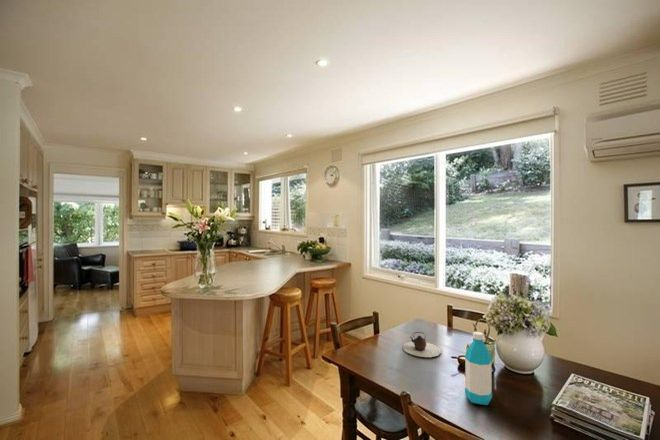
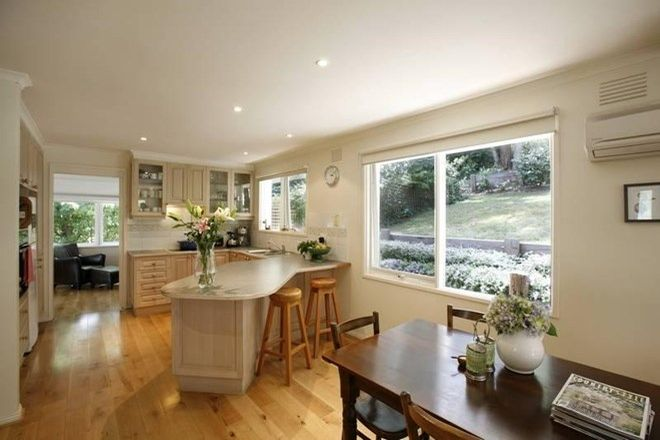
- water bottle [464,331,493,406]
- teapot [402,331,442,358]
